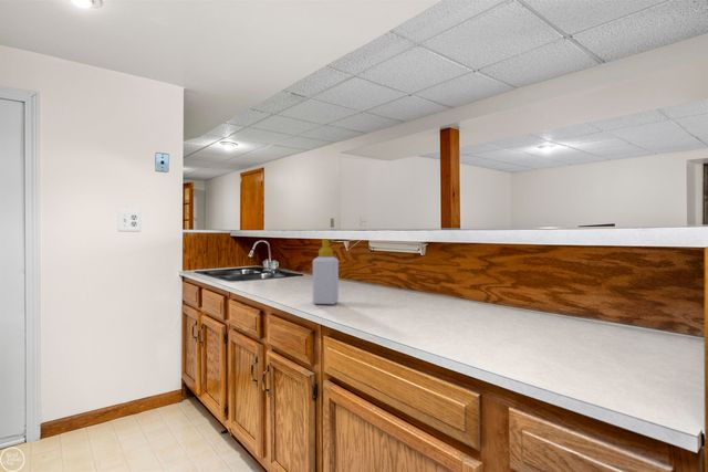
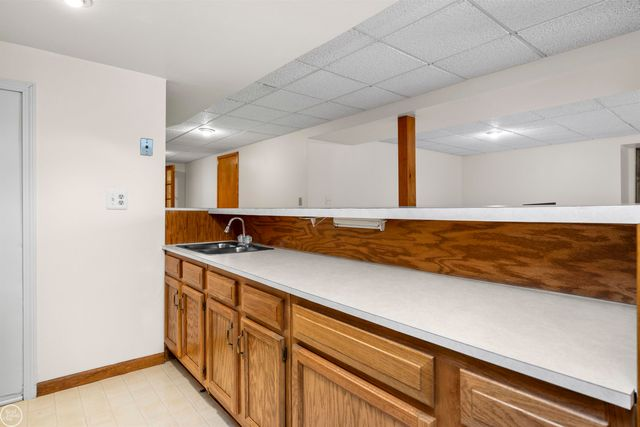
- soap bottle [312,238,340,305]
